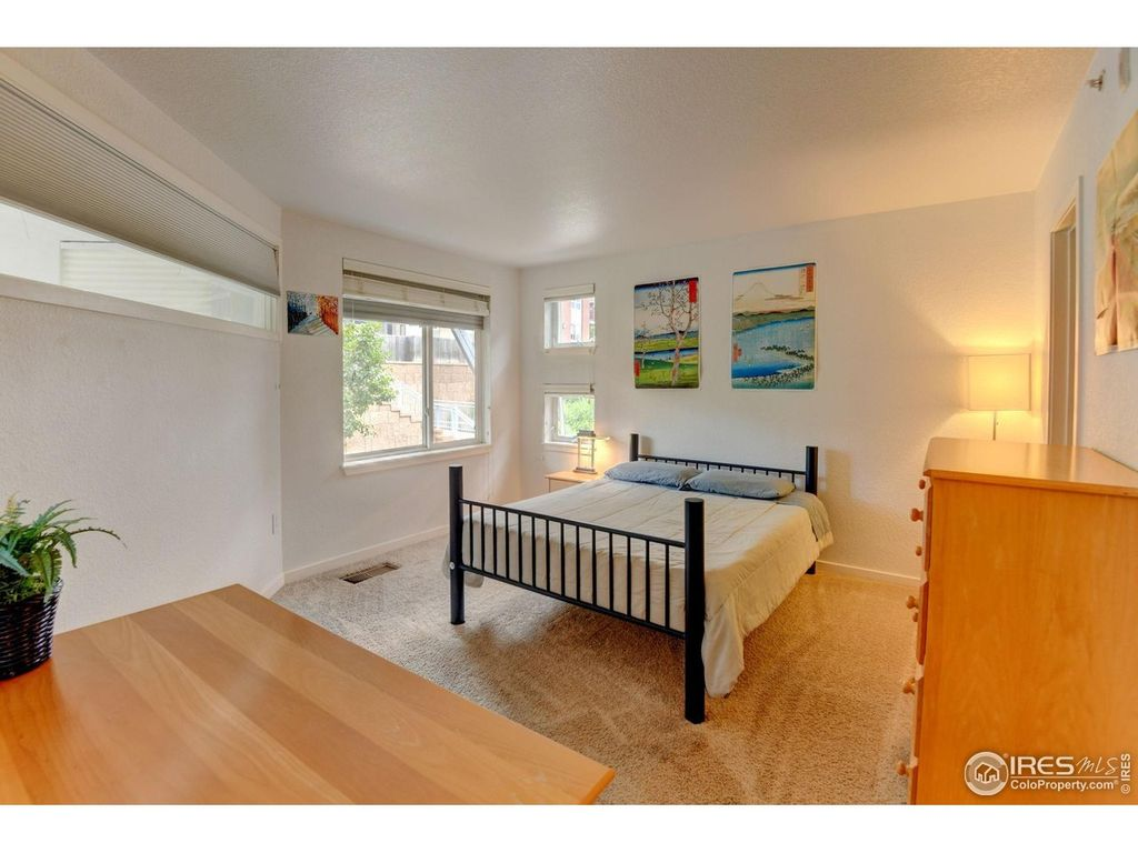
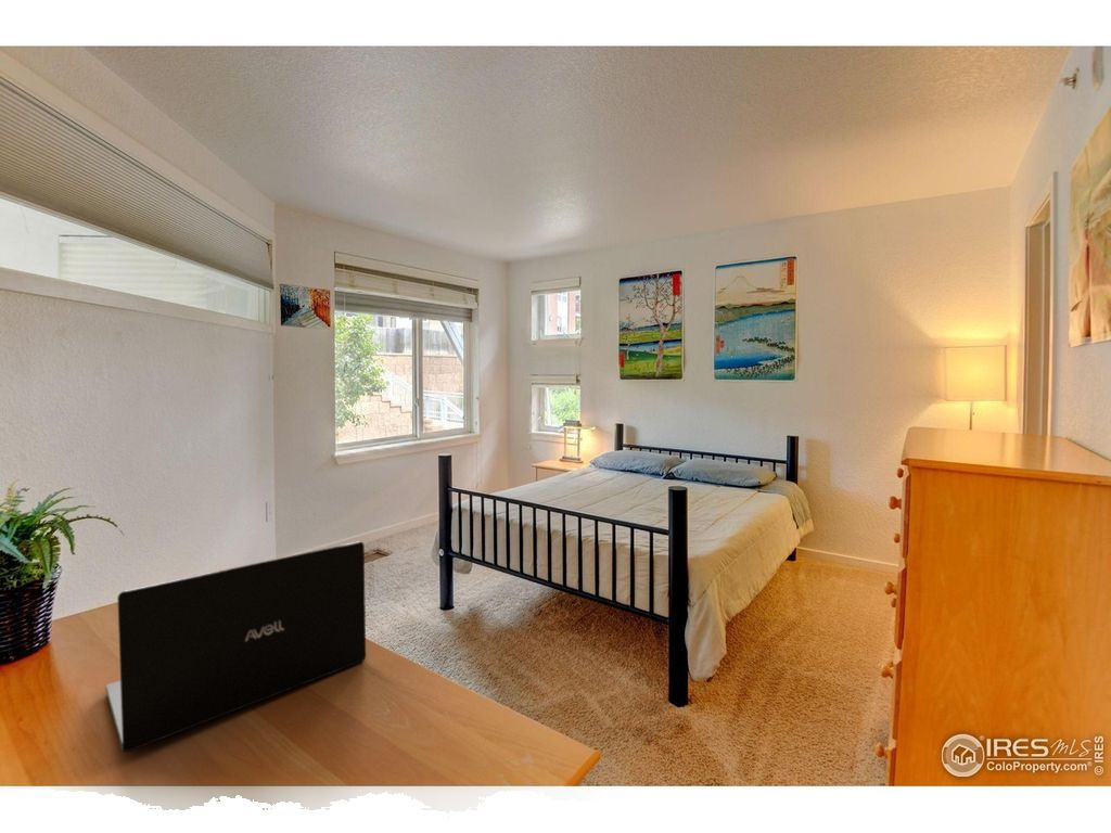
+ laptop [104,540,367,753]
